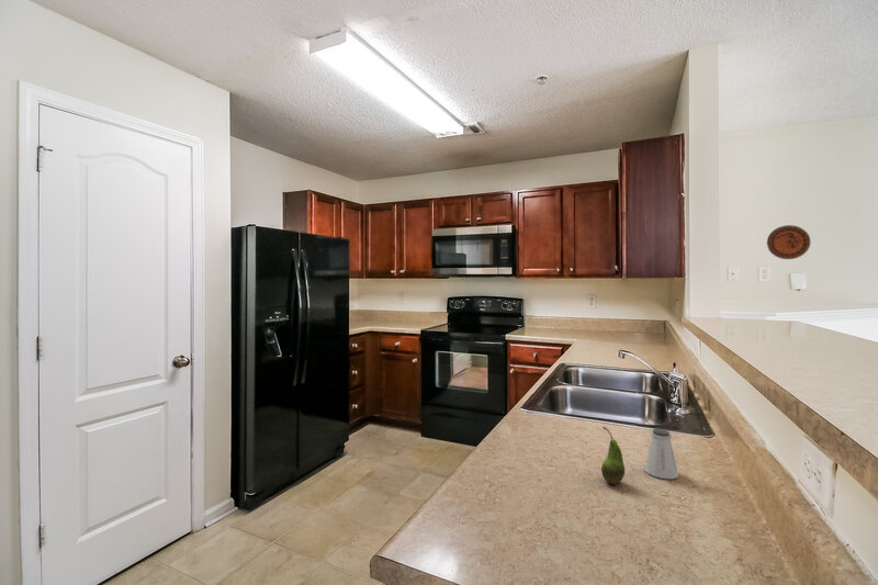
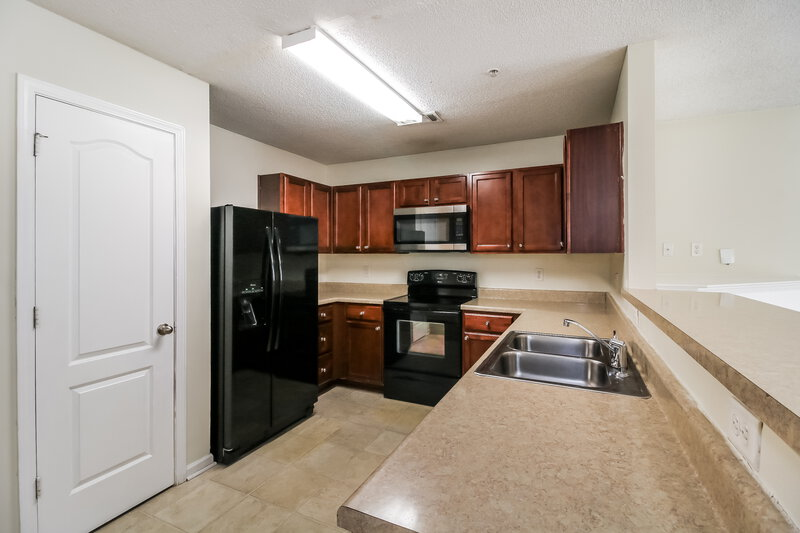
- saltshaker [643,428,679,480]
- fruit [600,426,626,485]
- decorative plate [766,224,811,260]
